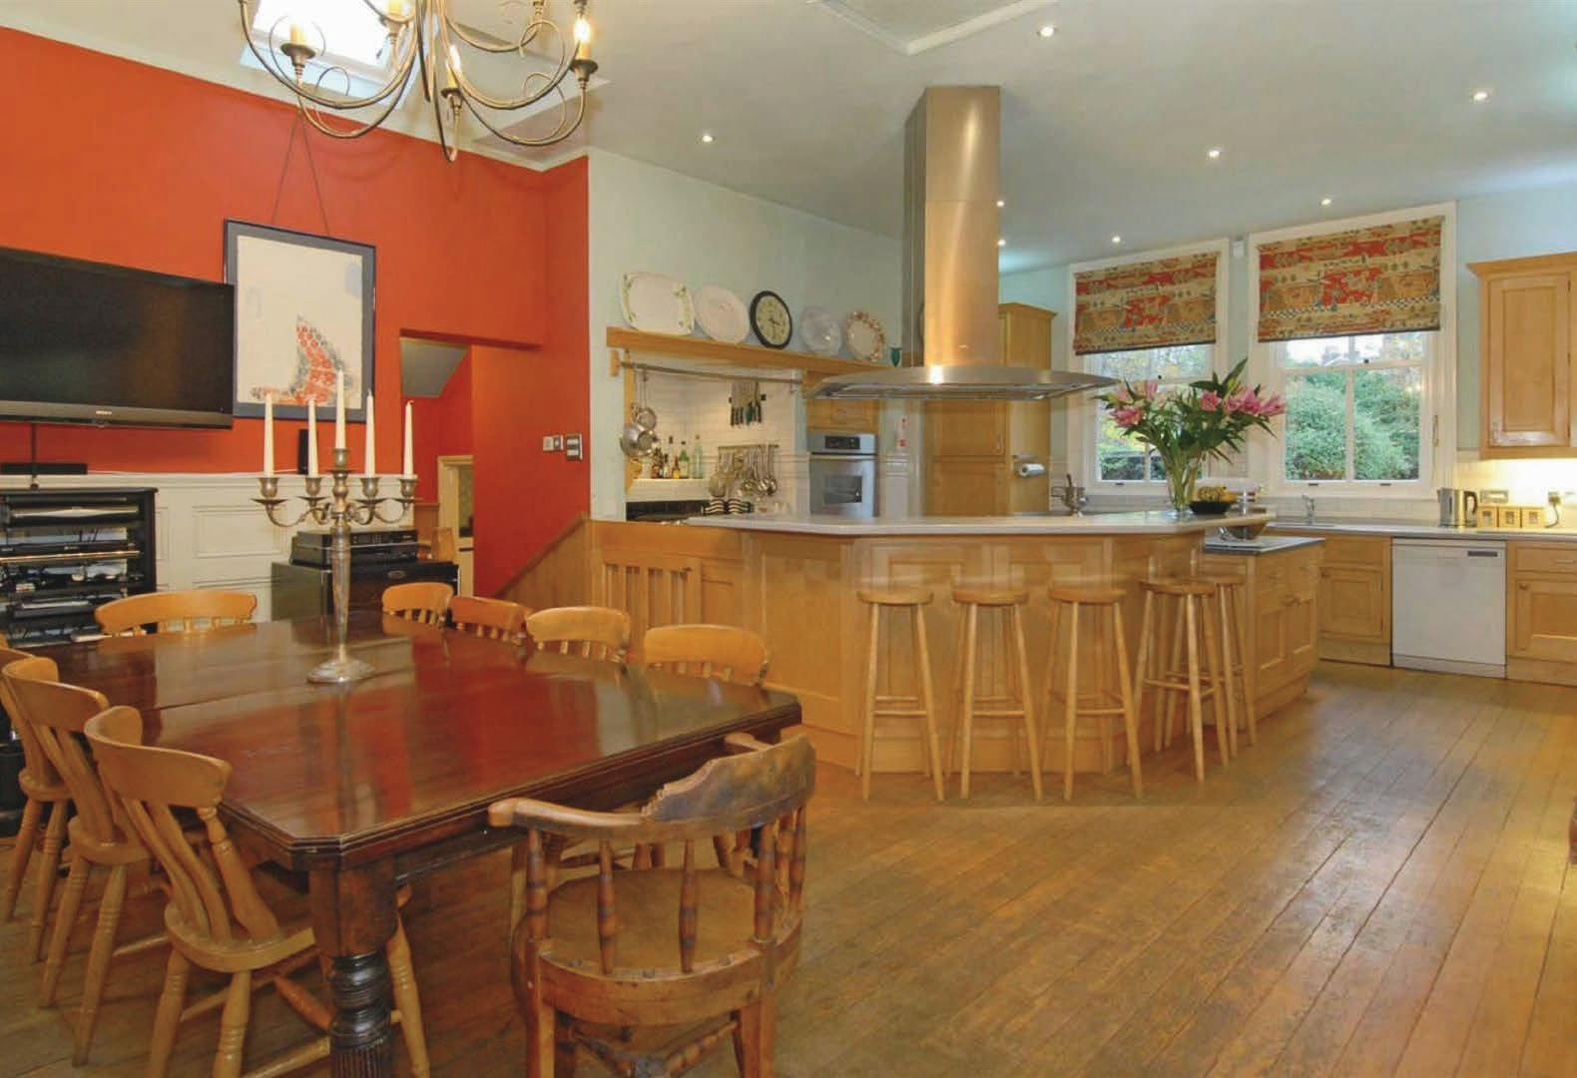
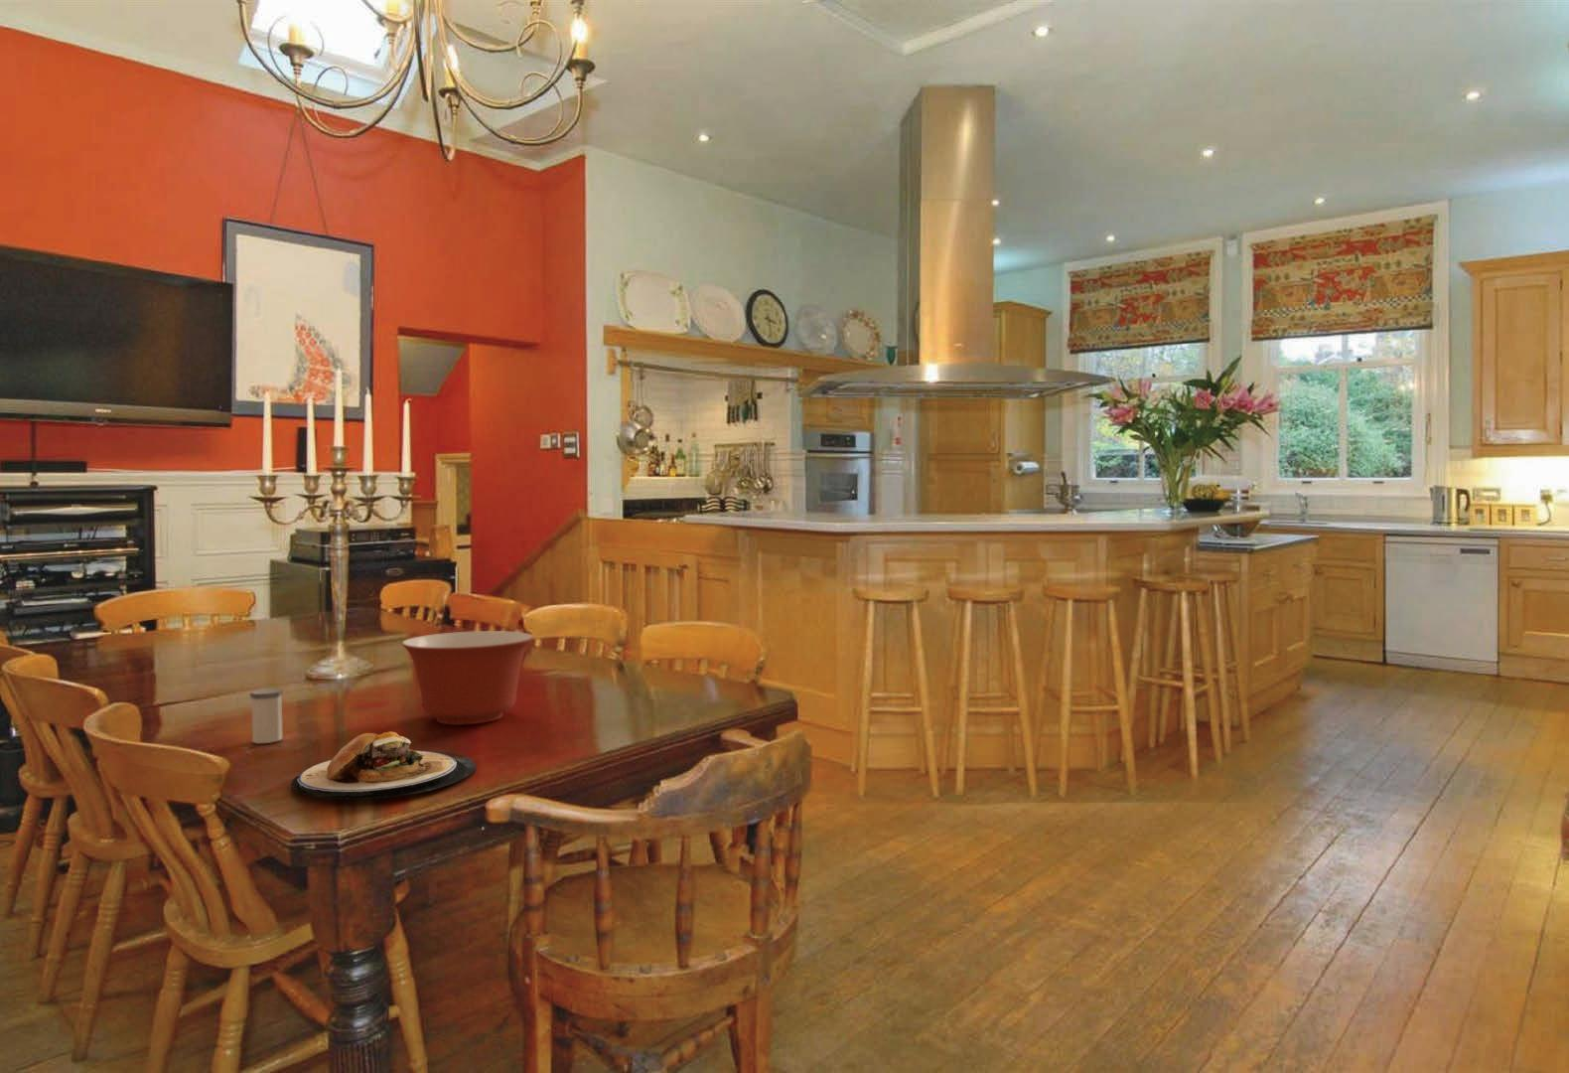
+ salt shaker [249,688,284,744]
+ plate [290,730,477,800]
+ mixing bowl [401,629,535,726]
